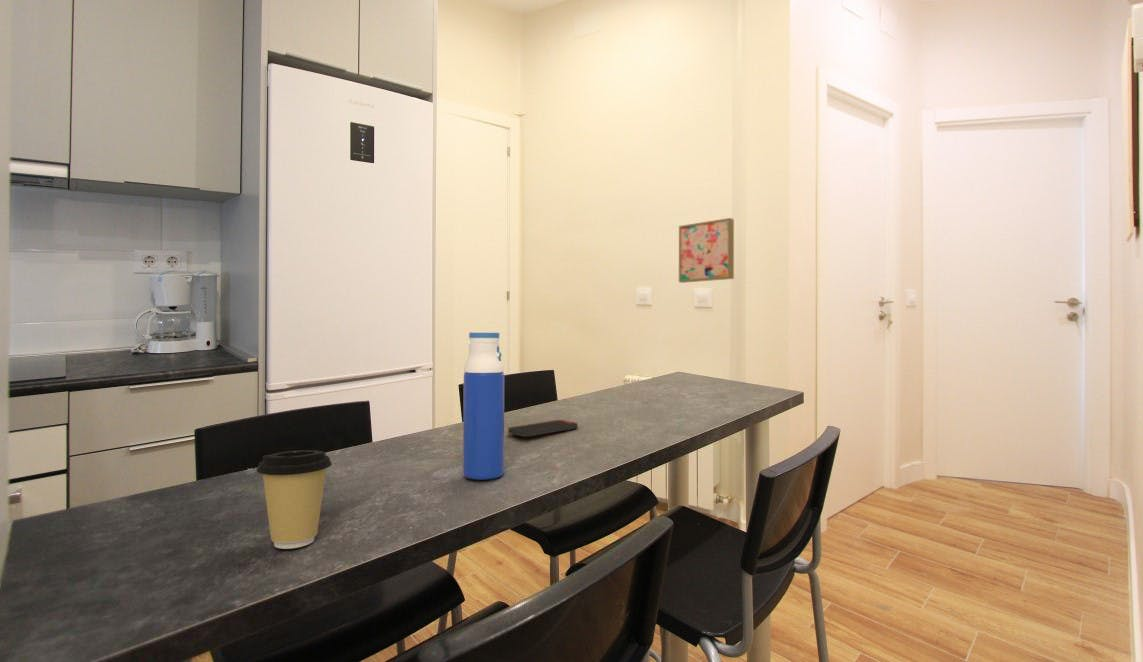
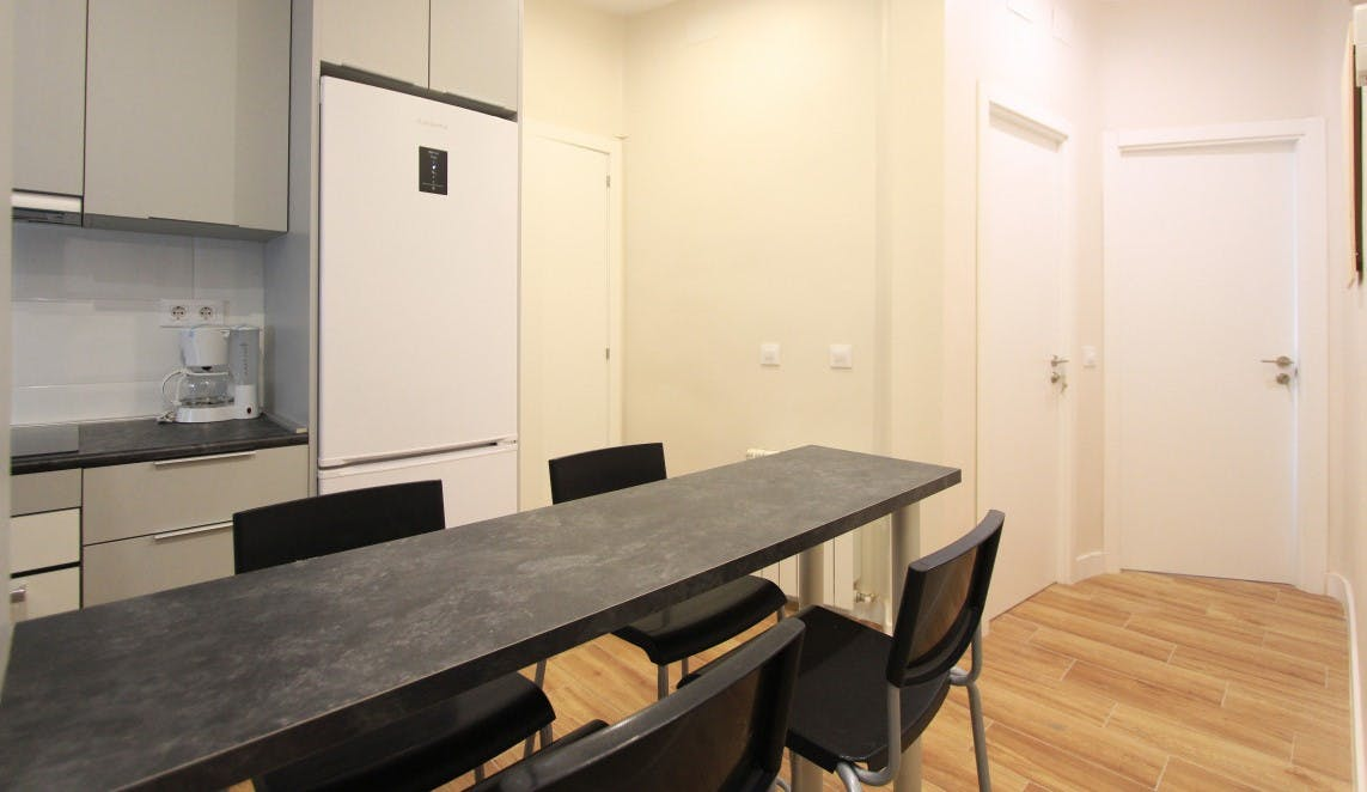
- coffee cup [256,449,333,550]
- wall art [678,217,735,284]
- water bottle [462,331,505,481]
- smartphone [507,419,579,438]
